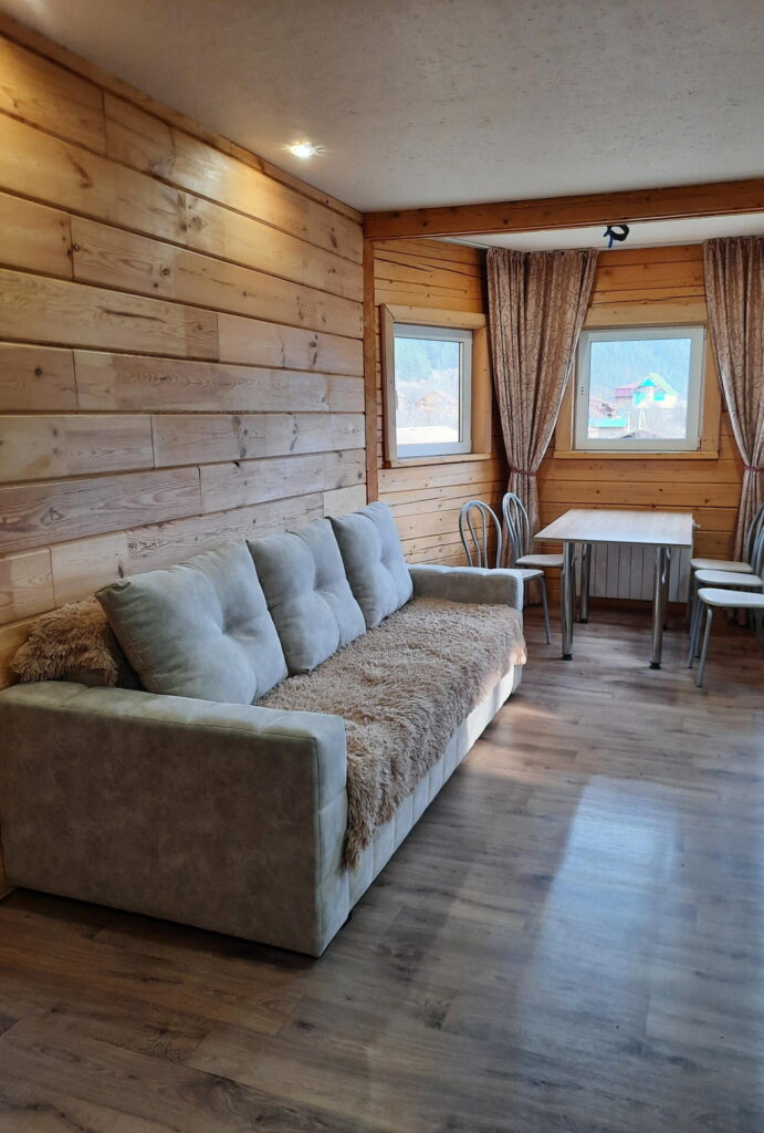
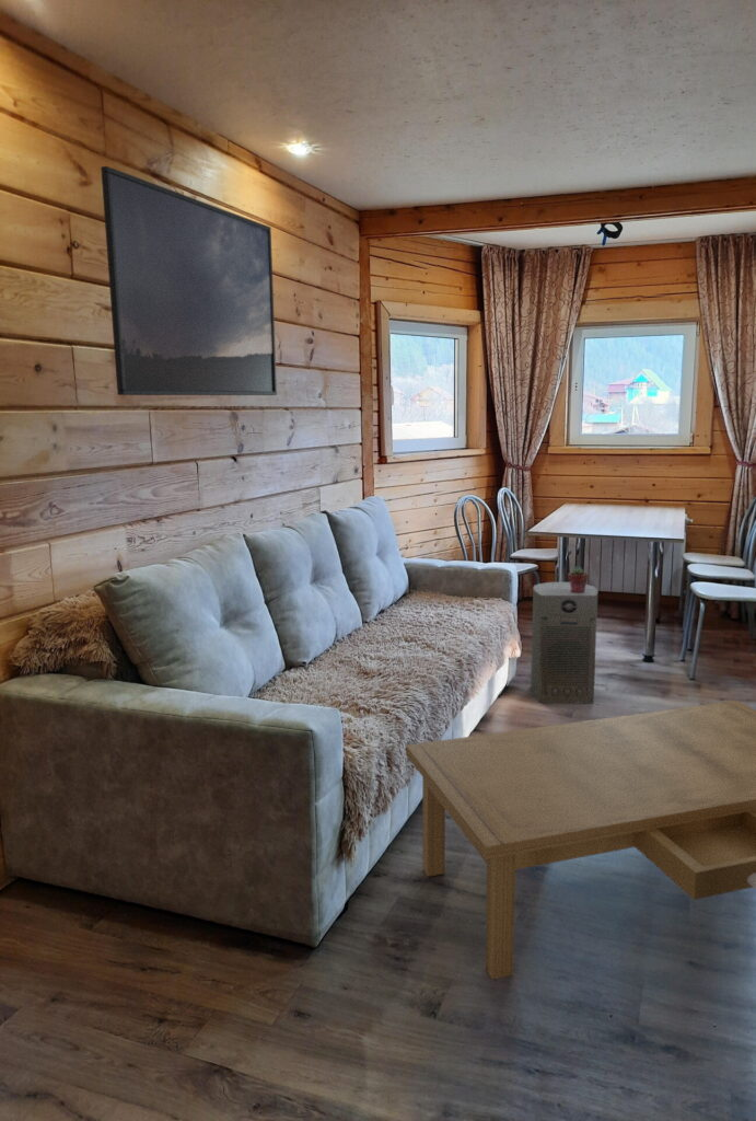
+ fan [530,581,598,705]
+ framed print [100,165,278,396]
+ potted succulent [567,565,589,592]
+ coffee table [405,700,756,981]
